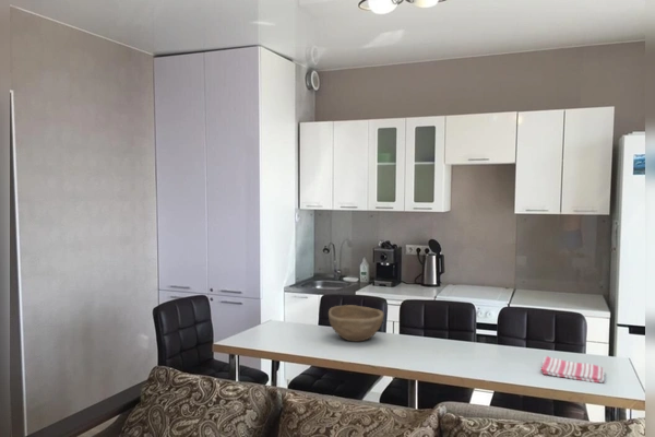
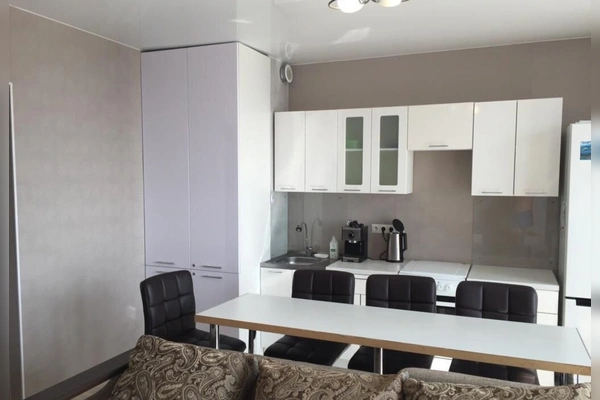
- bowl [327,304,385,343]
- dish towel [540,355,606,383]
